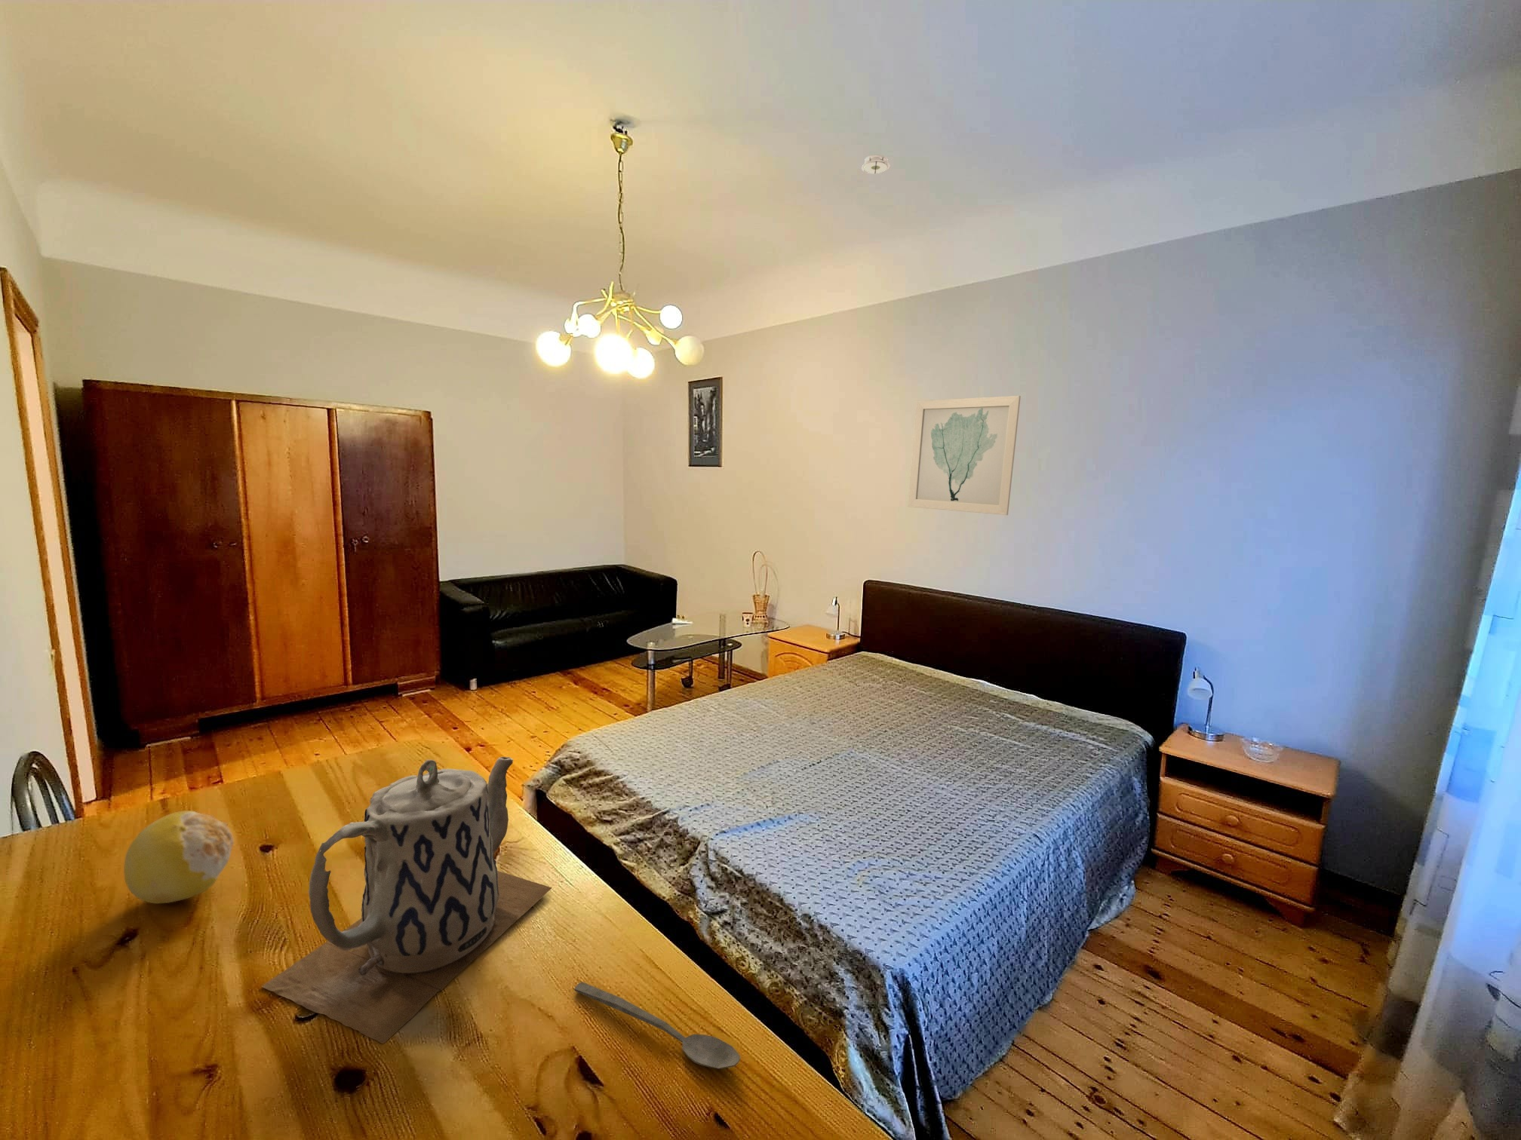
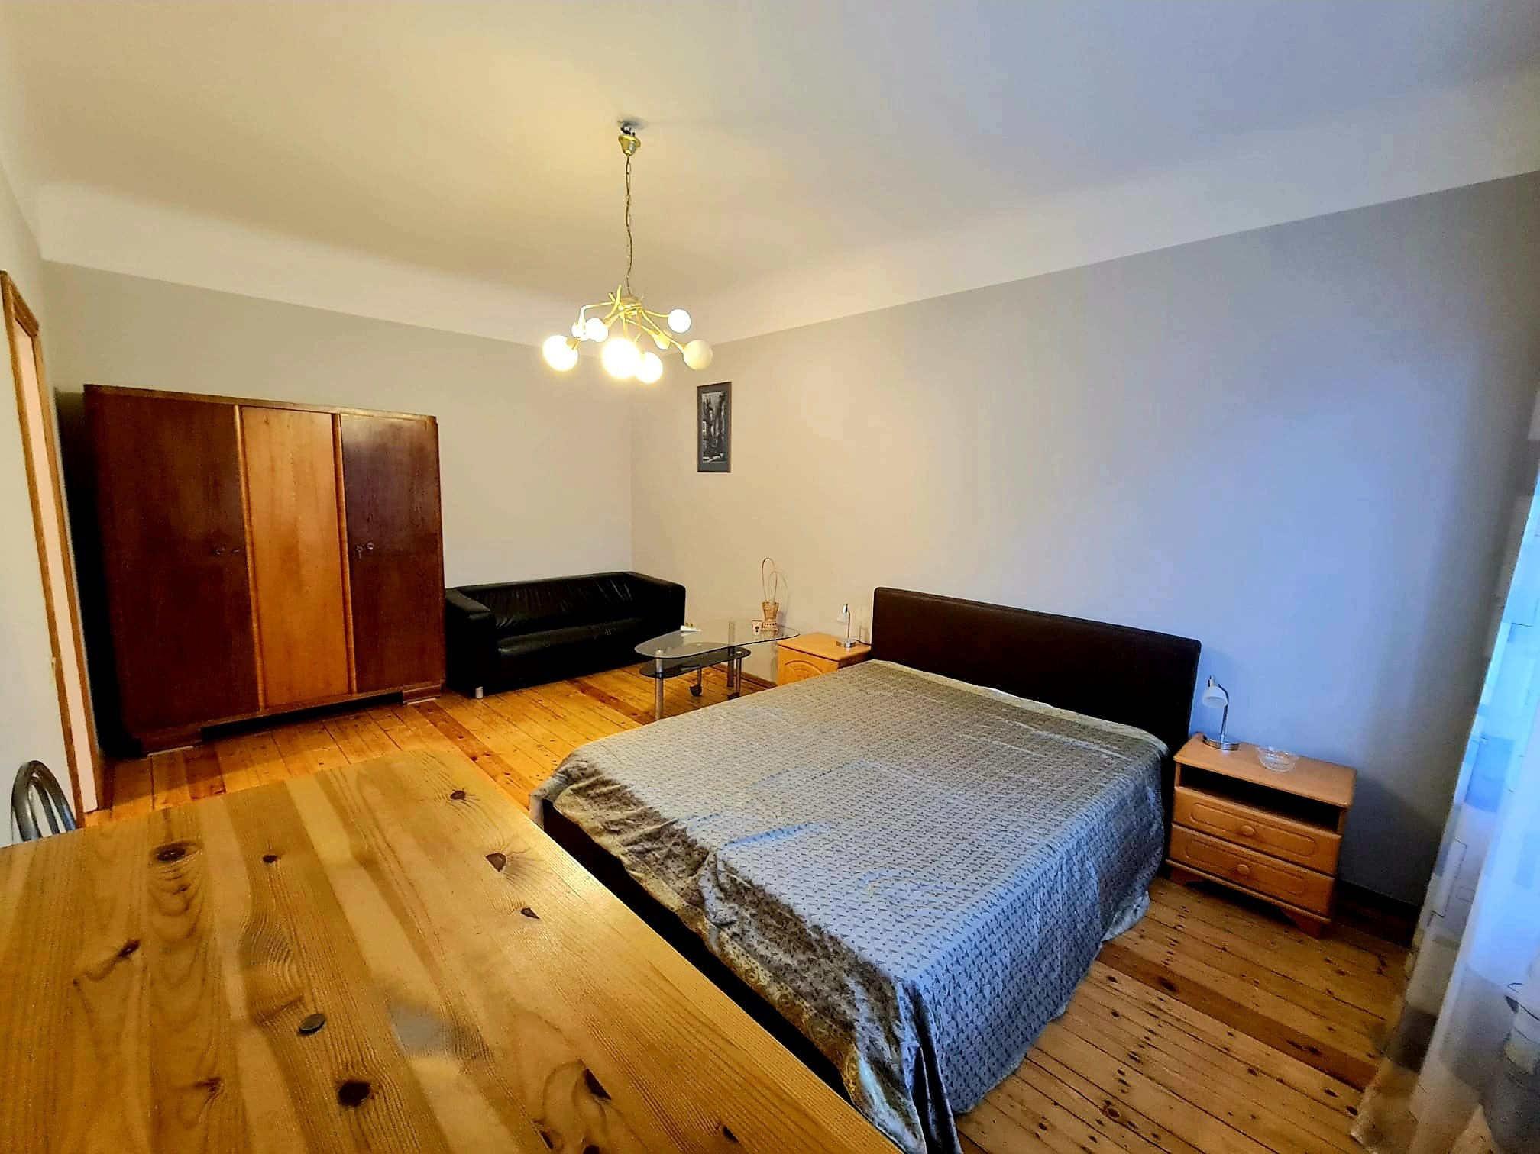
- teapot [260,757,553,1044]
- fruit [123,809,235,904]
- smoke detector [860,153,890,176]
- spoon [574,981,741,1069]
- wall art [907,395,1022,516]
